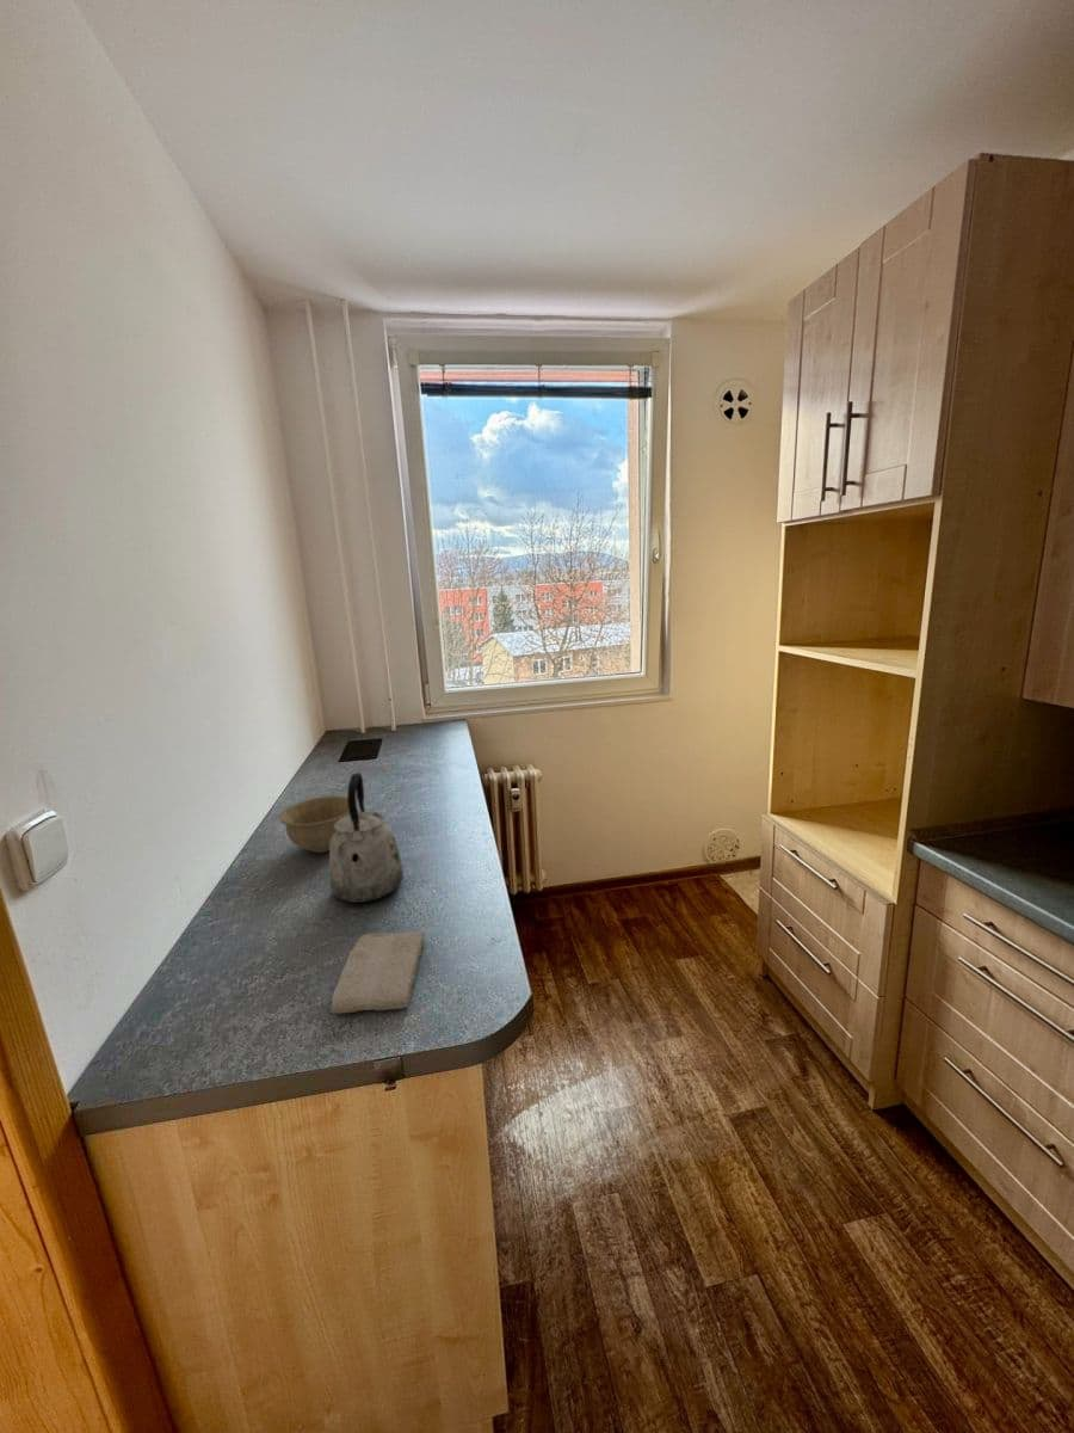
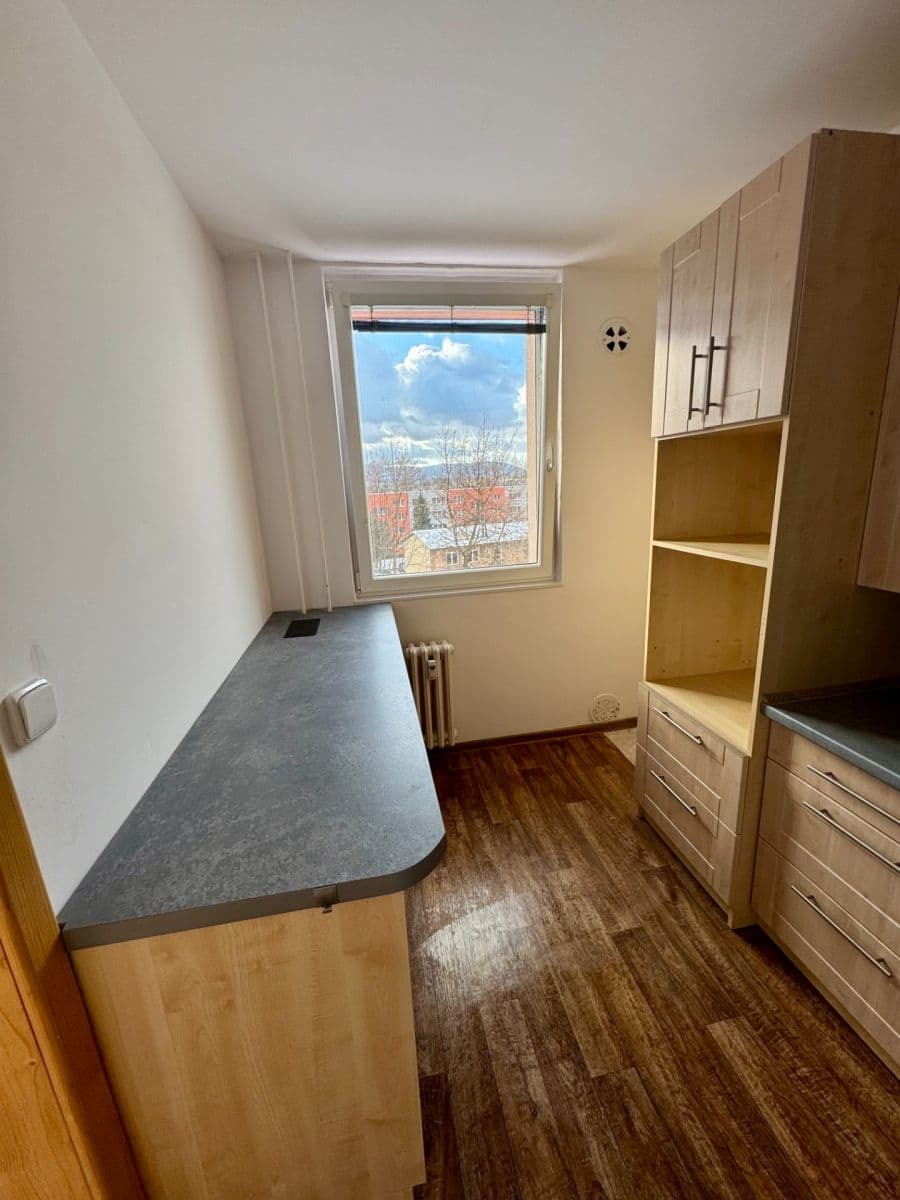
- washcloth [329,929,426,1015]
- bowl [278,795,350,854]
- kettle [328,771,405,904]
